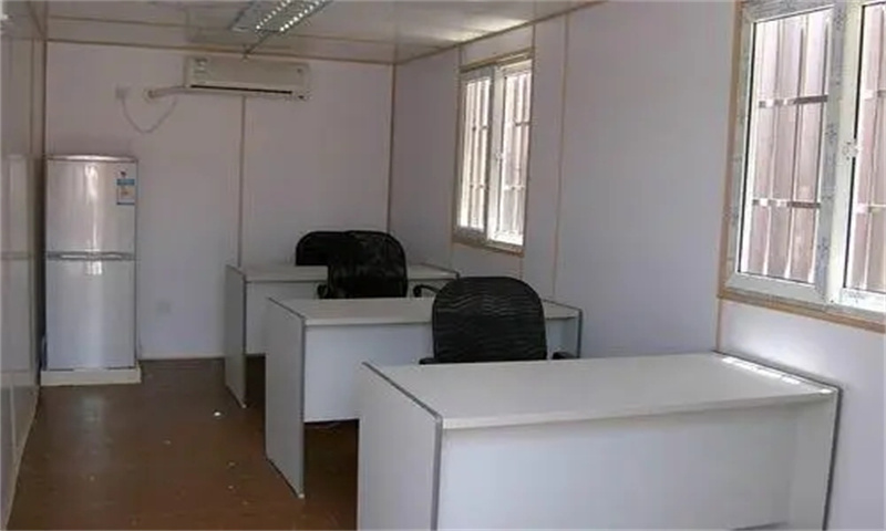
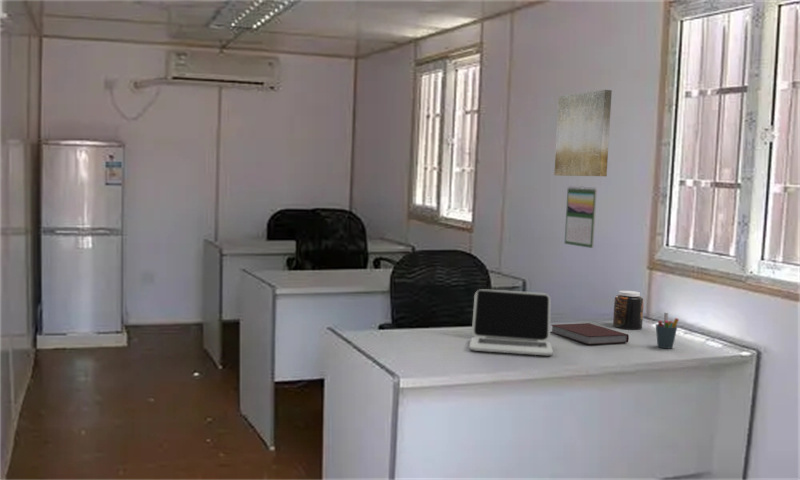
+ calendar [564,185,598,249]
+ wall art [553,89,613,177]
+ jar [612,290,644,330]
+ notebook [550,322,630,346]
+ pen holder [655,312,680,349]
+ laptop [468,288,554,356]
